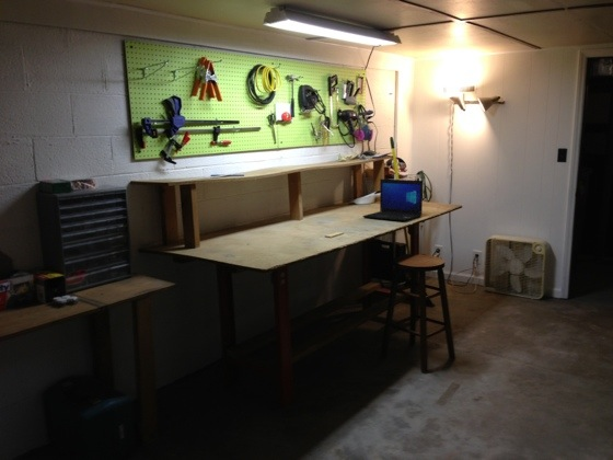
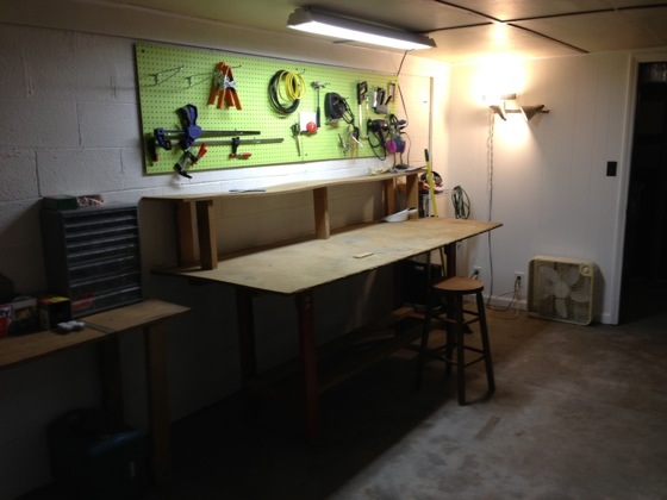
- laptop [362,179,424,222]
